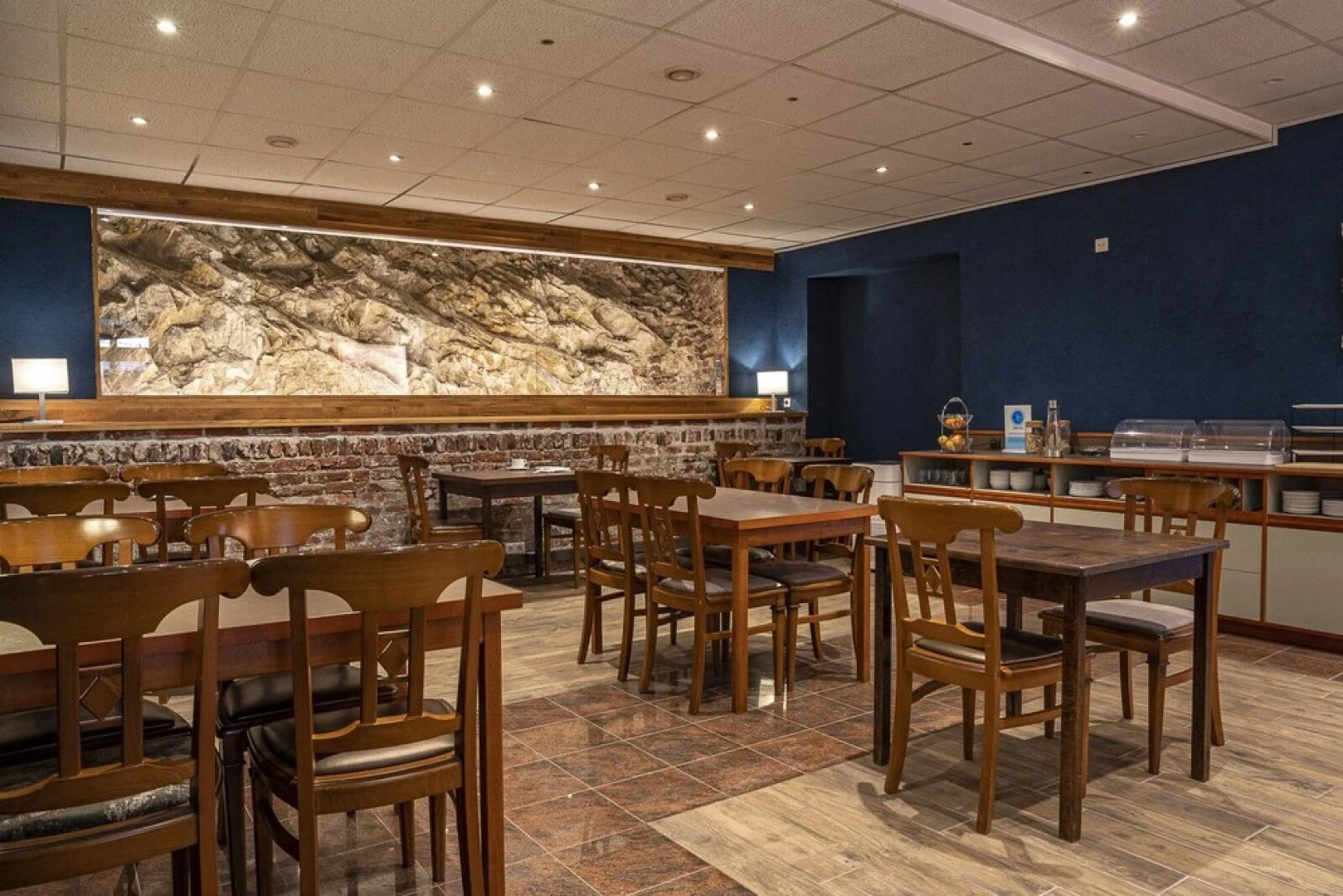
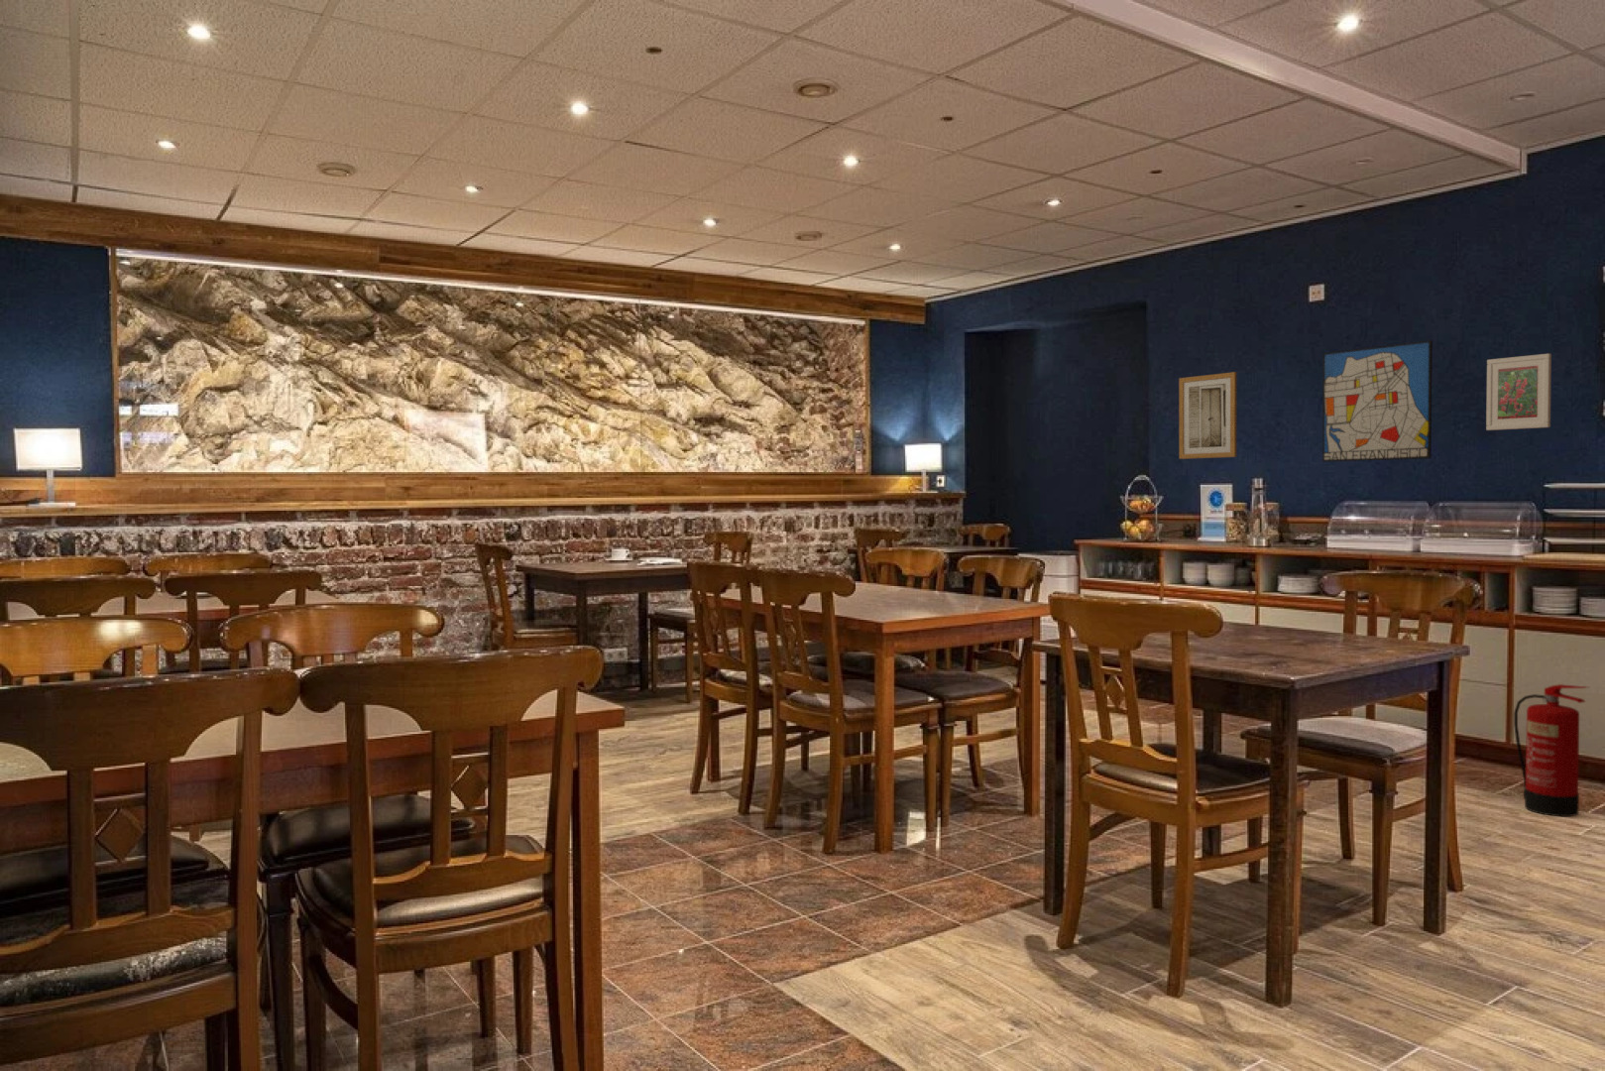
+ wall art [1177,371,1238,460]
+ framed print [1485,353,1552,432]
+ fire extinguisher [1513,684,1589,818]
+ wall art [1322,339,1433,463]
